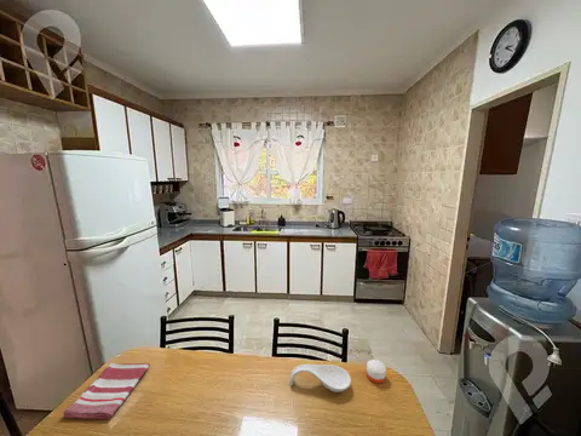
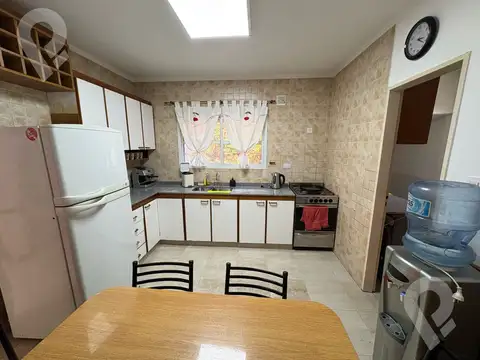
- dish towel [62,362,151,420]
- candle [366,358,387,385]
- spoon rest [289,363,352,394]
